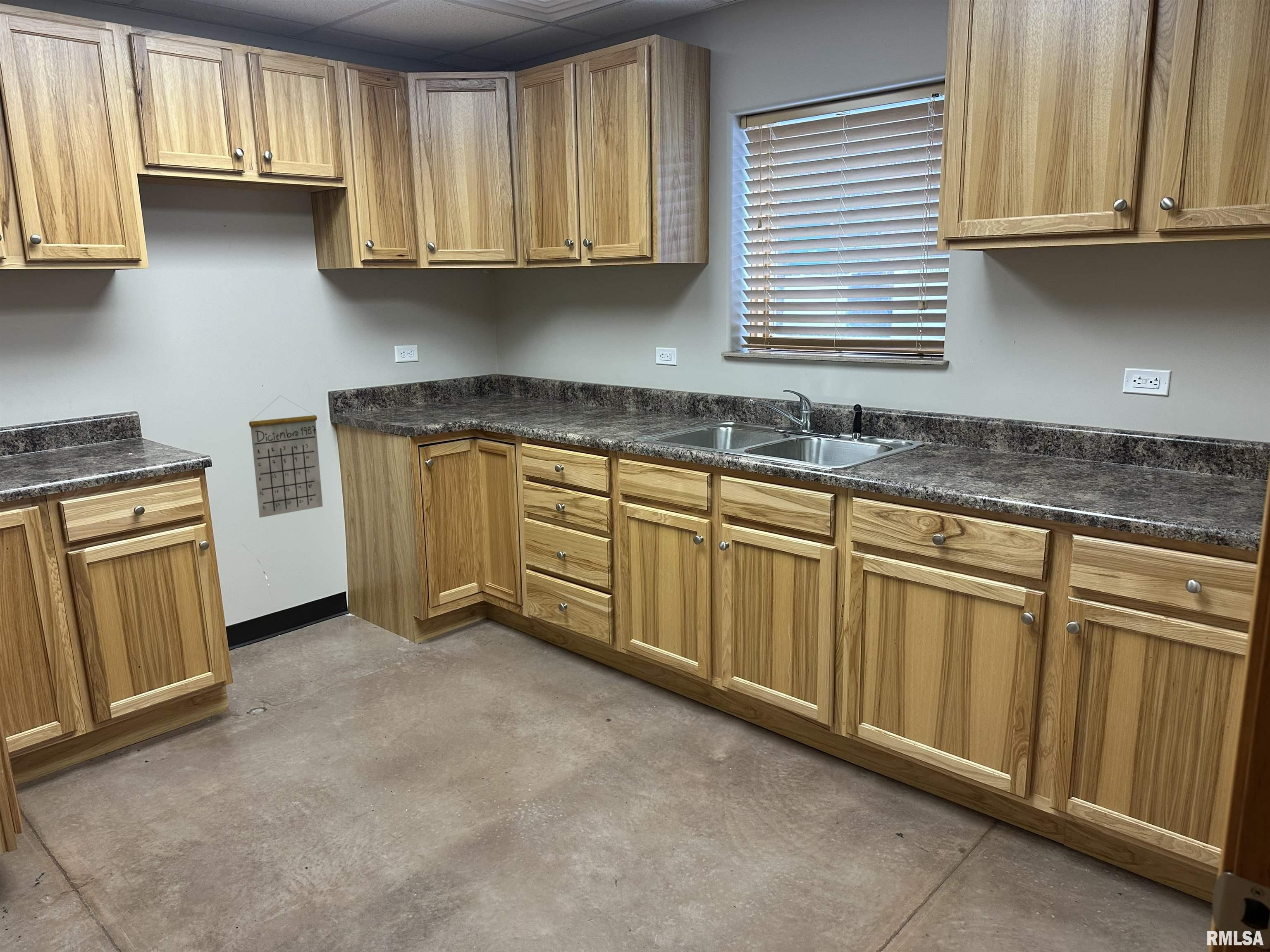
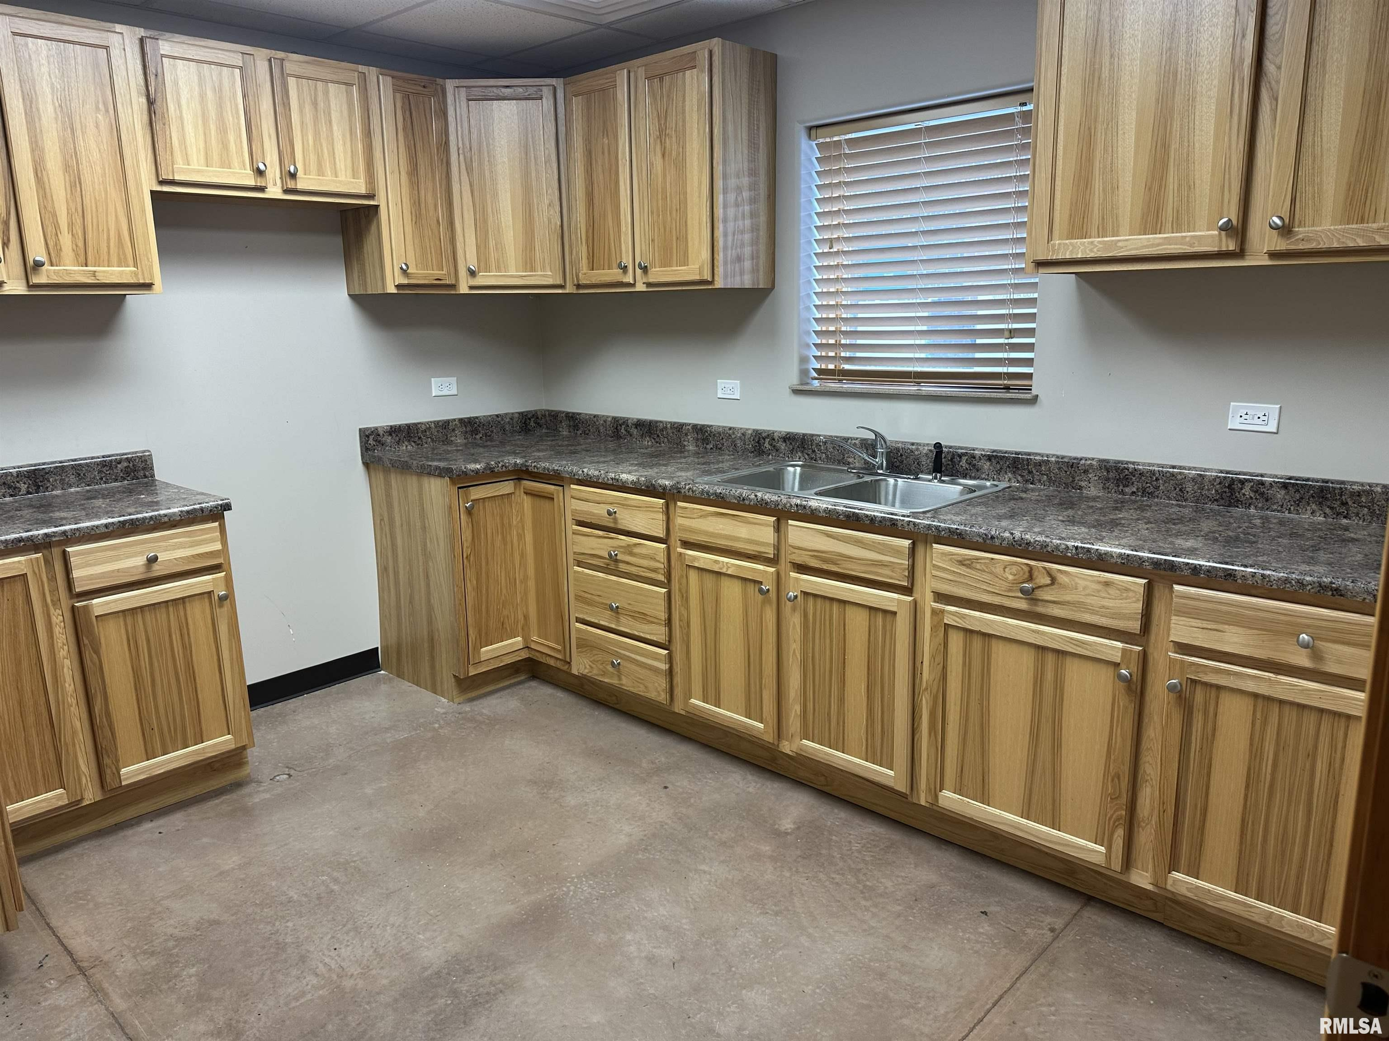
- calendar [248,395,323,518]
